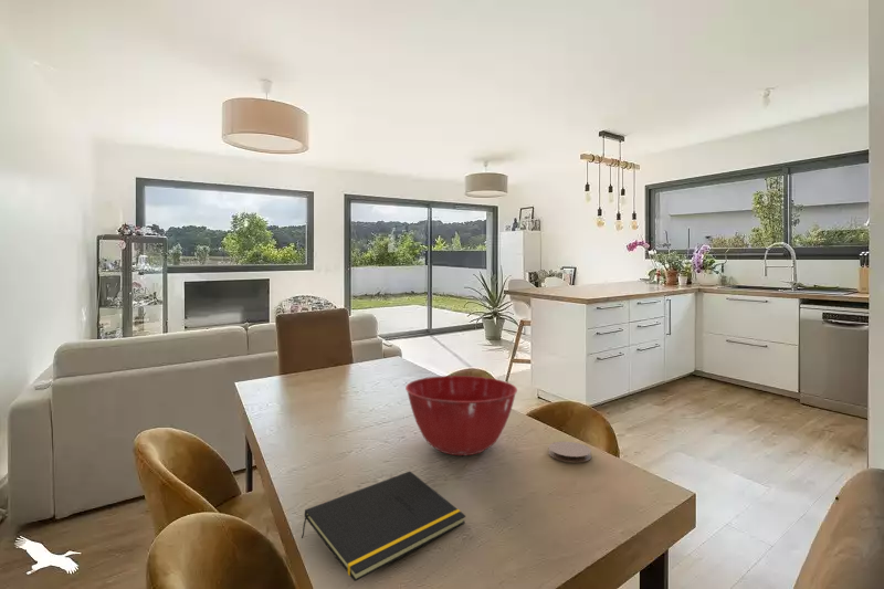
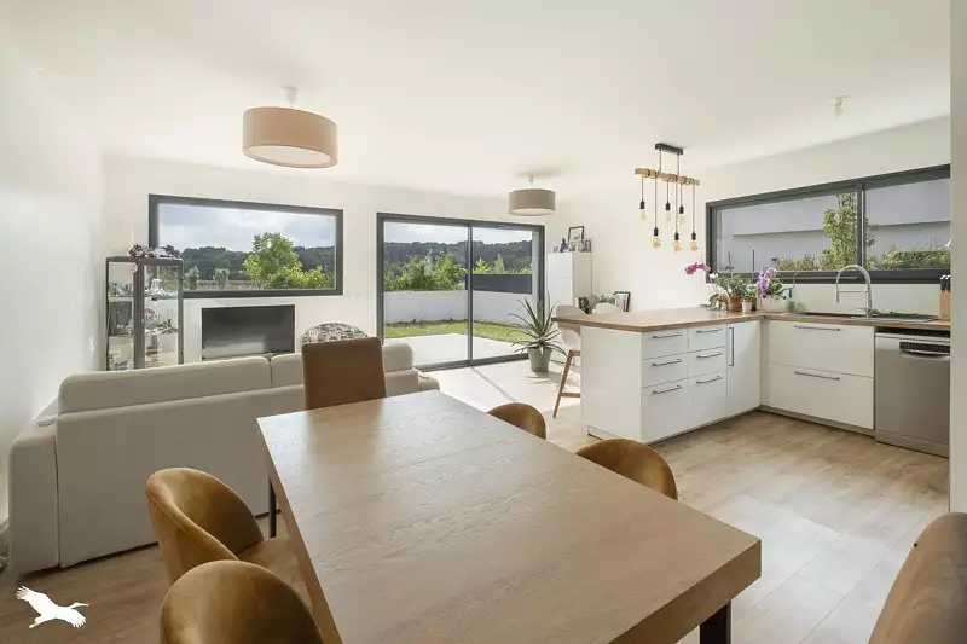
- coaster [548,441,592,464]
- notepad [301,471,466,582]
- mixing bowl [404,375,518,456]
